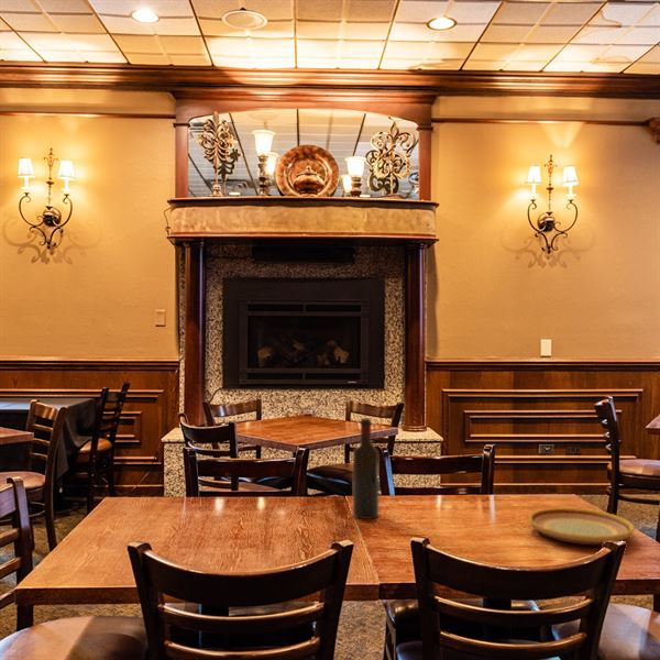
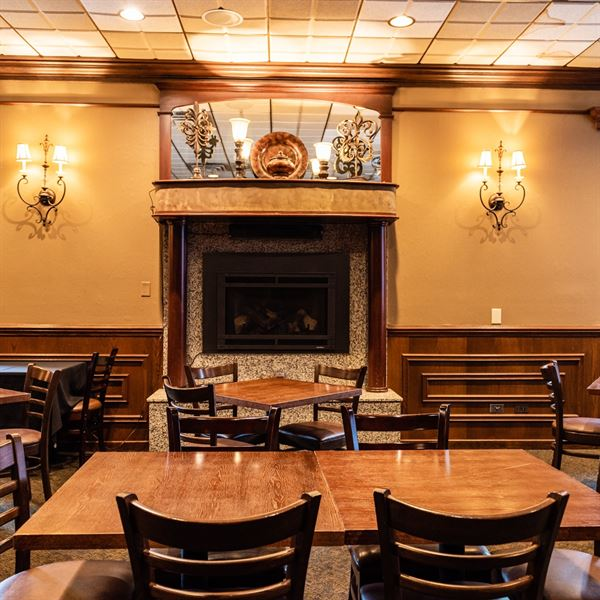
- wine bottle [352,417,380,520]
- plate [528,507,636,546]
